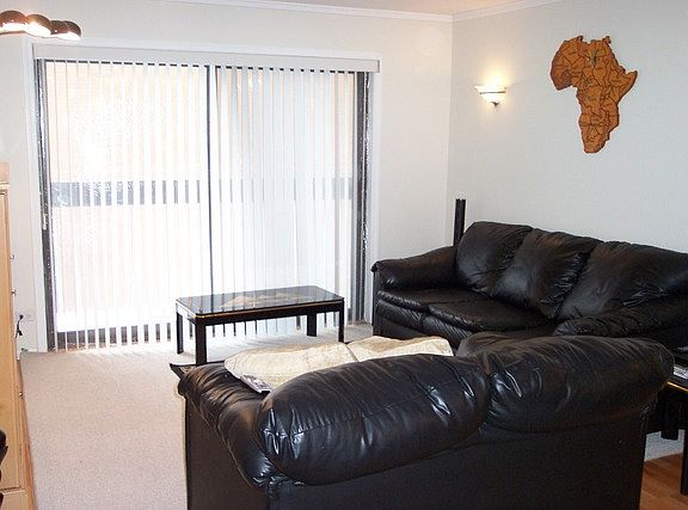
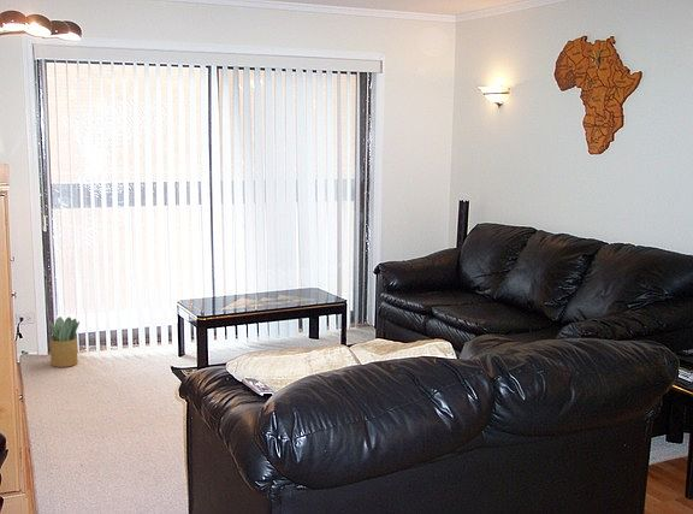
+ potted plant [48,315,81,368]
